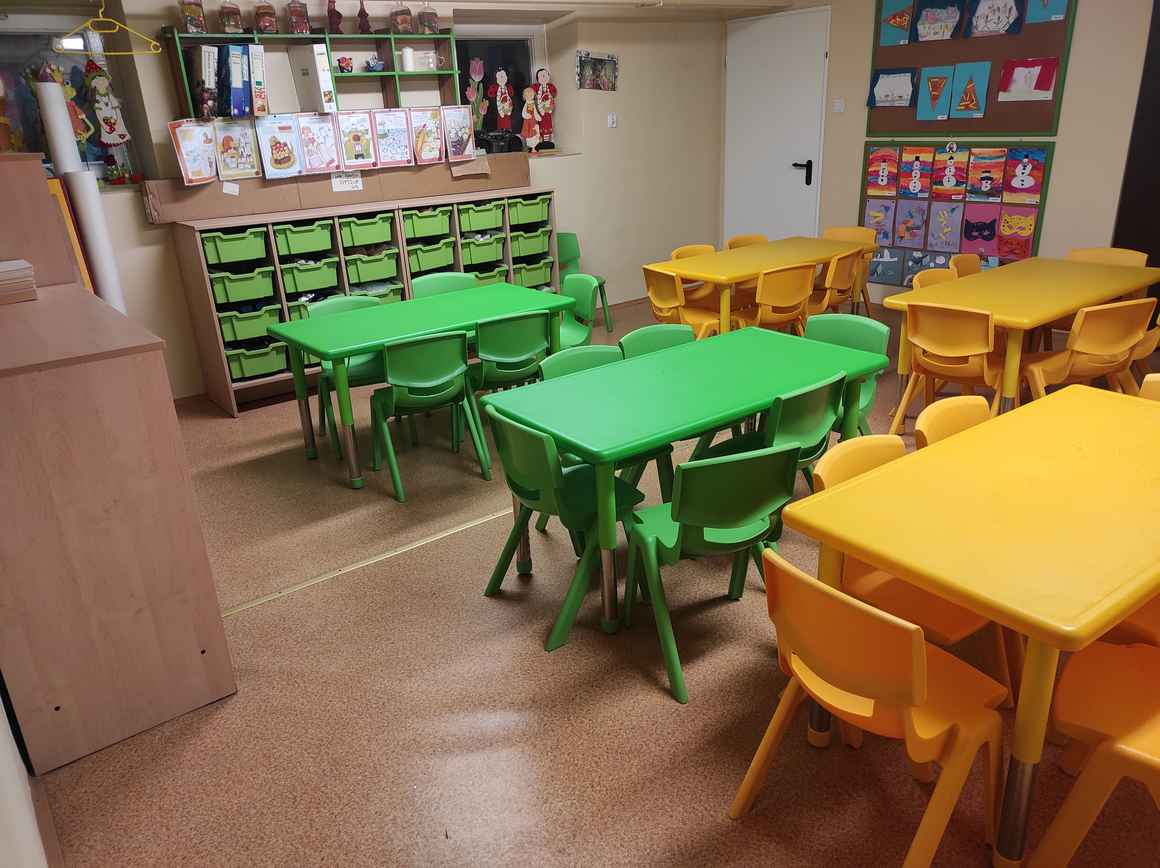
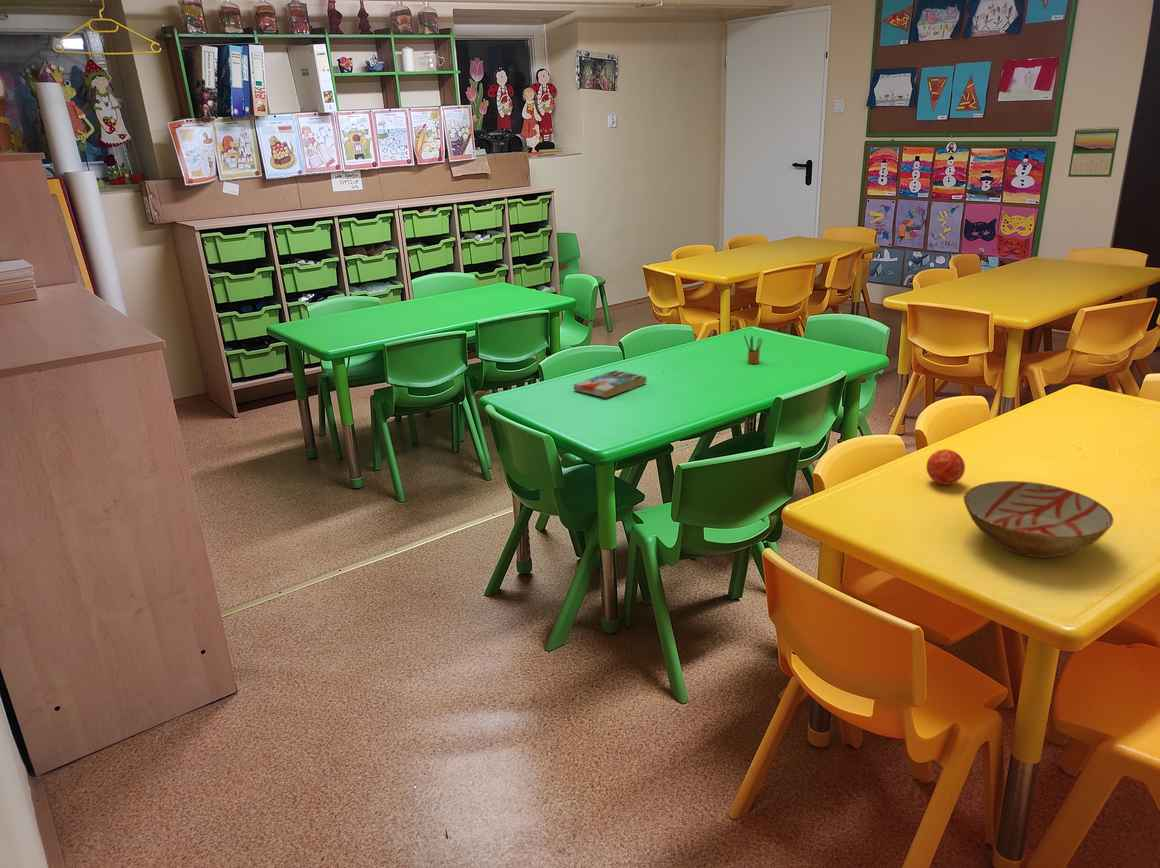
+ bowl [963,480,1115,559]
+ book [573,369,648,399]
+ apple [925,448,966,486]
+ calendar [1067,126,1120,178]
+ pencil box [743,334,764,365]
